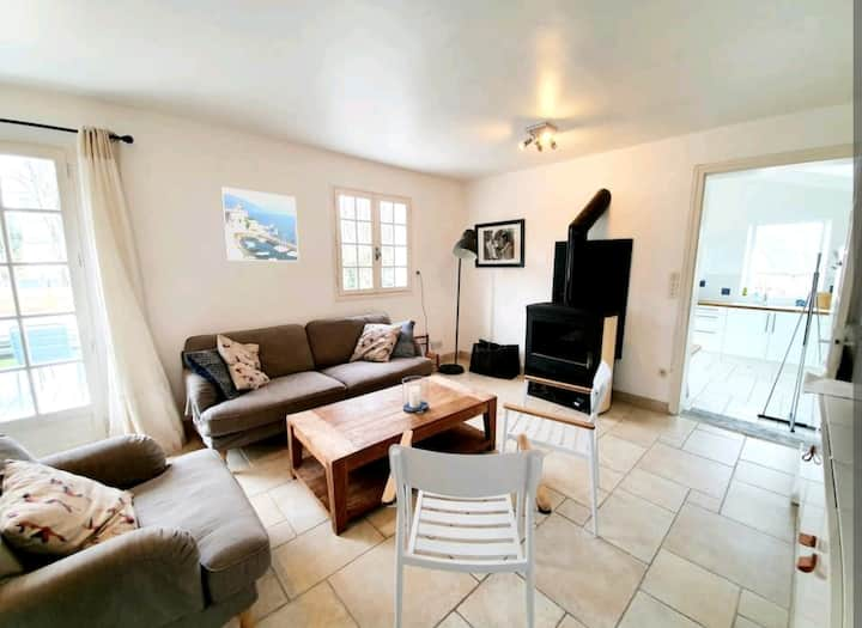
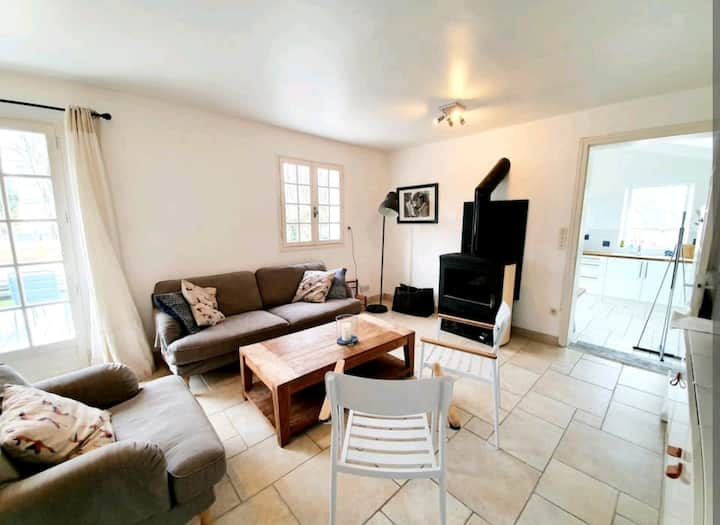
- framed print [220,185,299,263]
